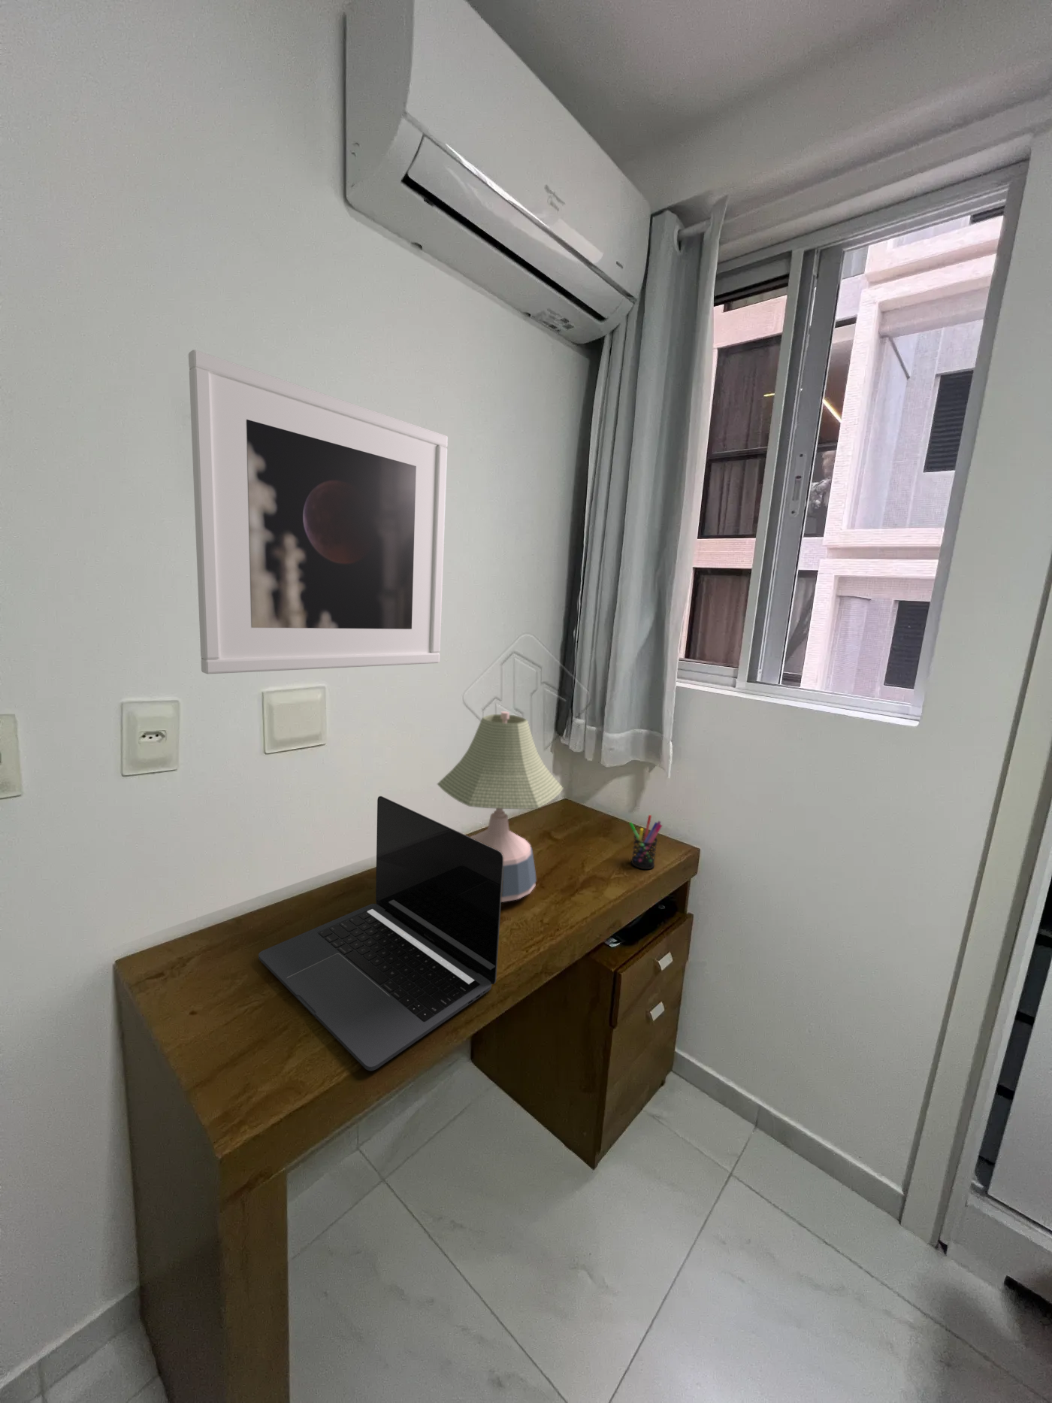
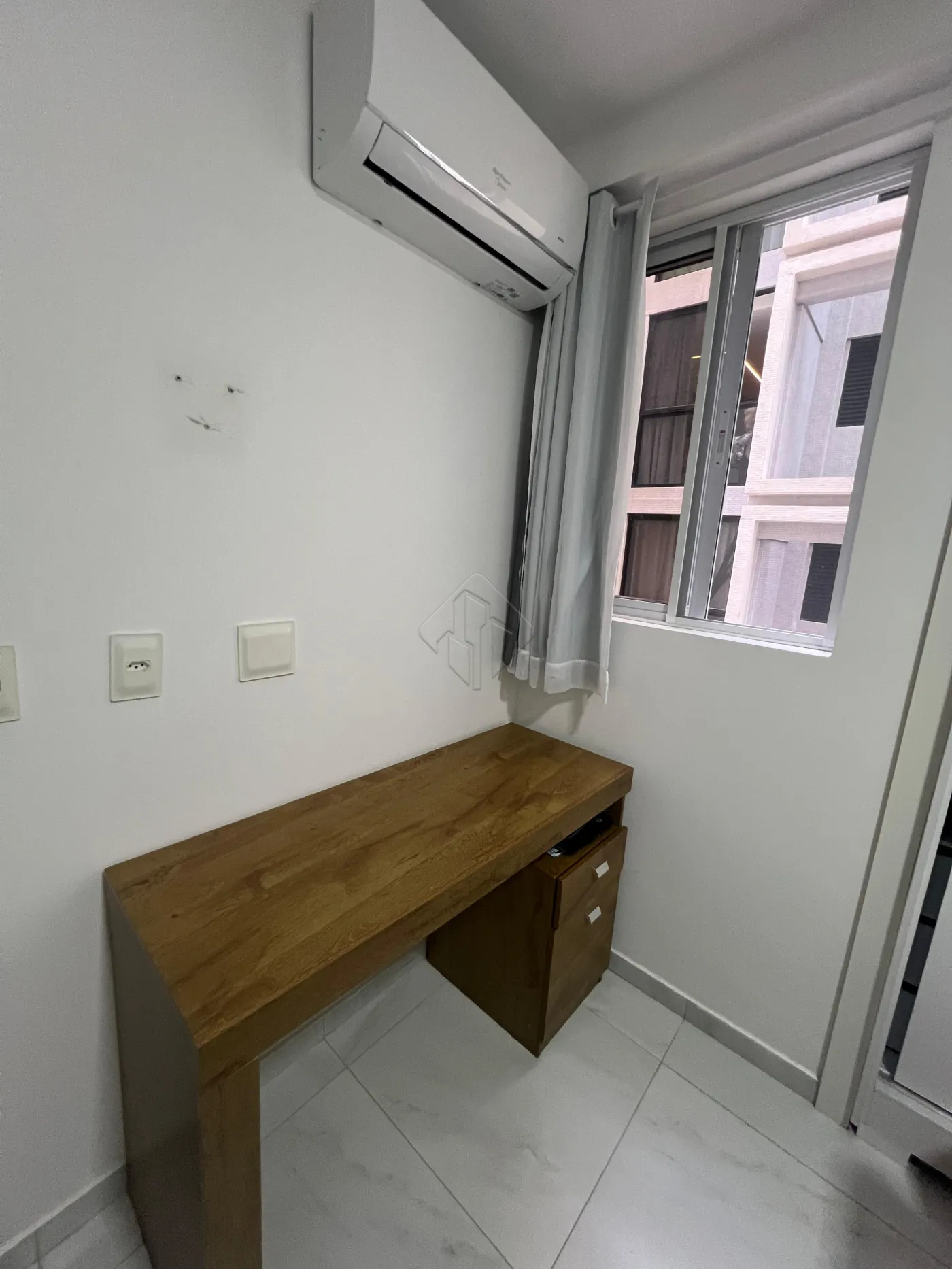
- desk lamp [436,711,565,903]
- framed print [188,349,449,674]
- laptop [257,796,504,1071]
- pen holder [628,815,663,870]
